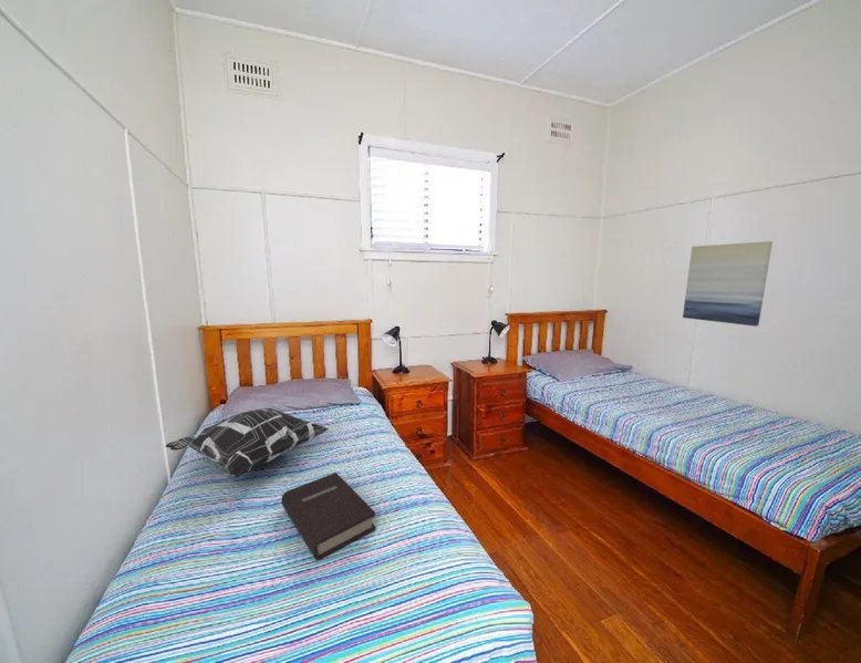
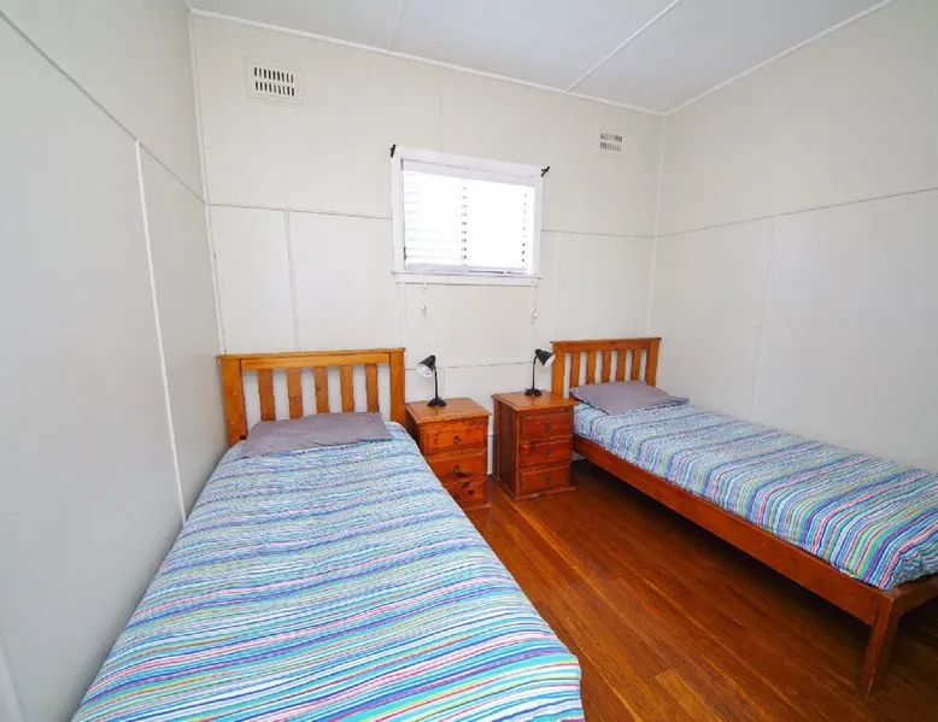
- book [280,472,377,561]
- wall art [682,240,774,328]
- decorative pillow [165,407,330,479]
